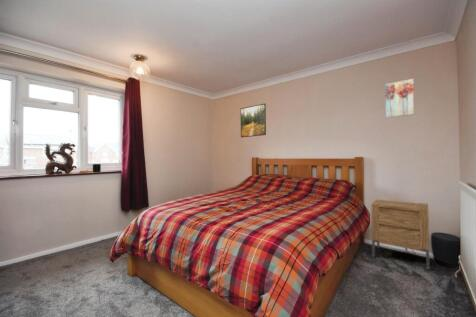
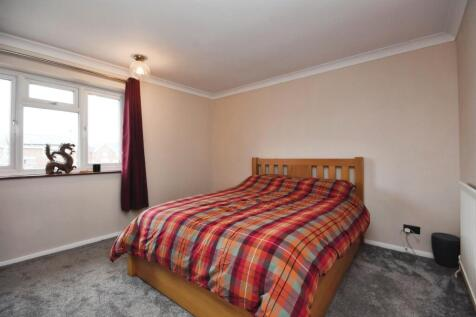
- wall art [384,78,415,119]
- nightstand [370,198,431,270]
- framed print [240,103,267,138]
